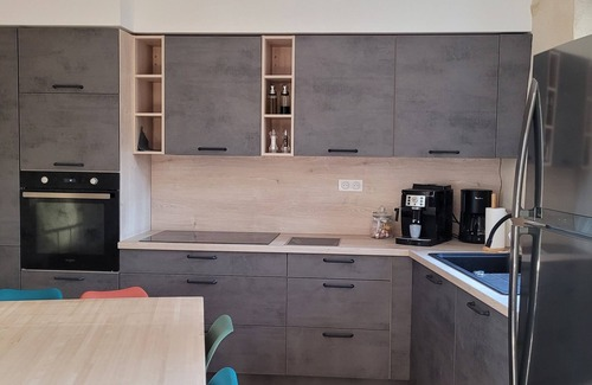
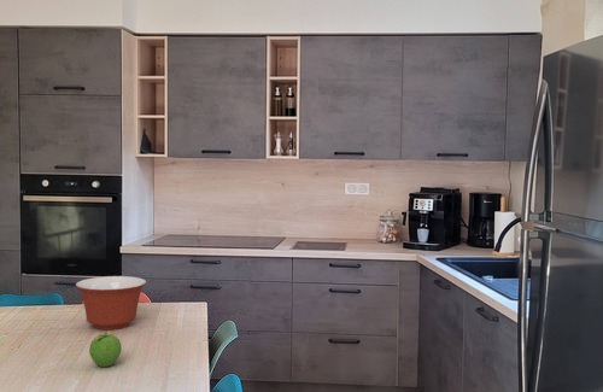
+ mixing bowl [75,275,147,330]
+ fruit [88,329,123,368]
